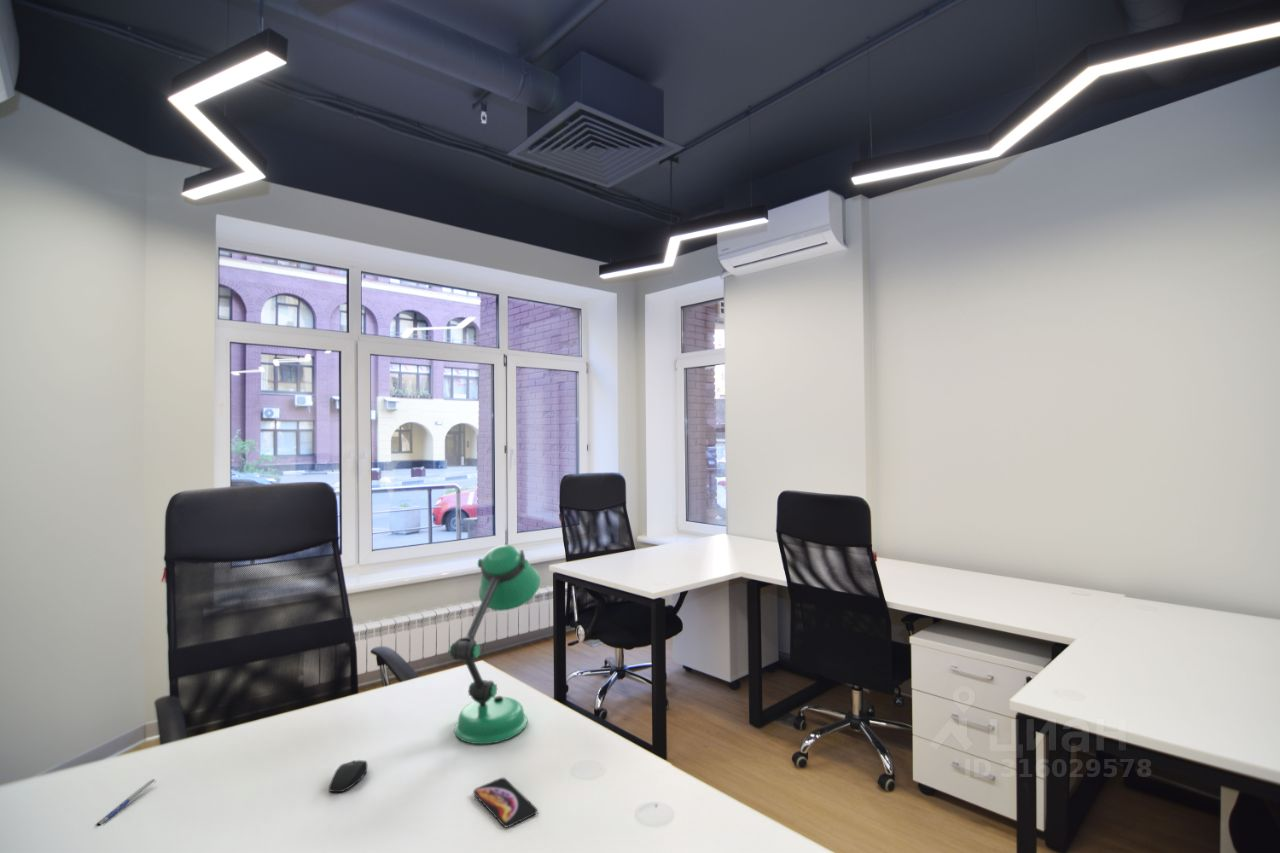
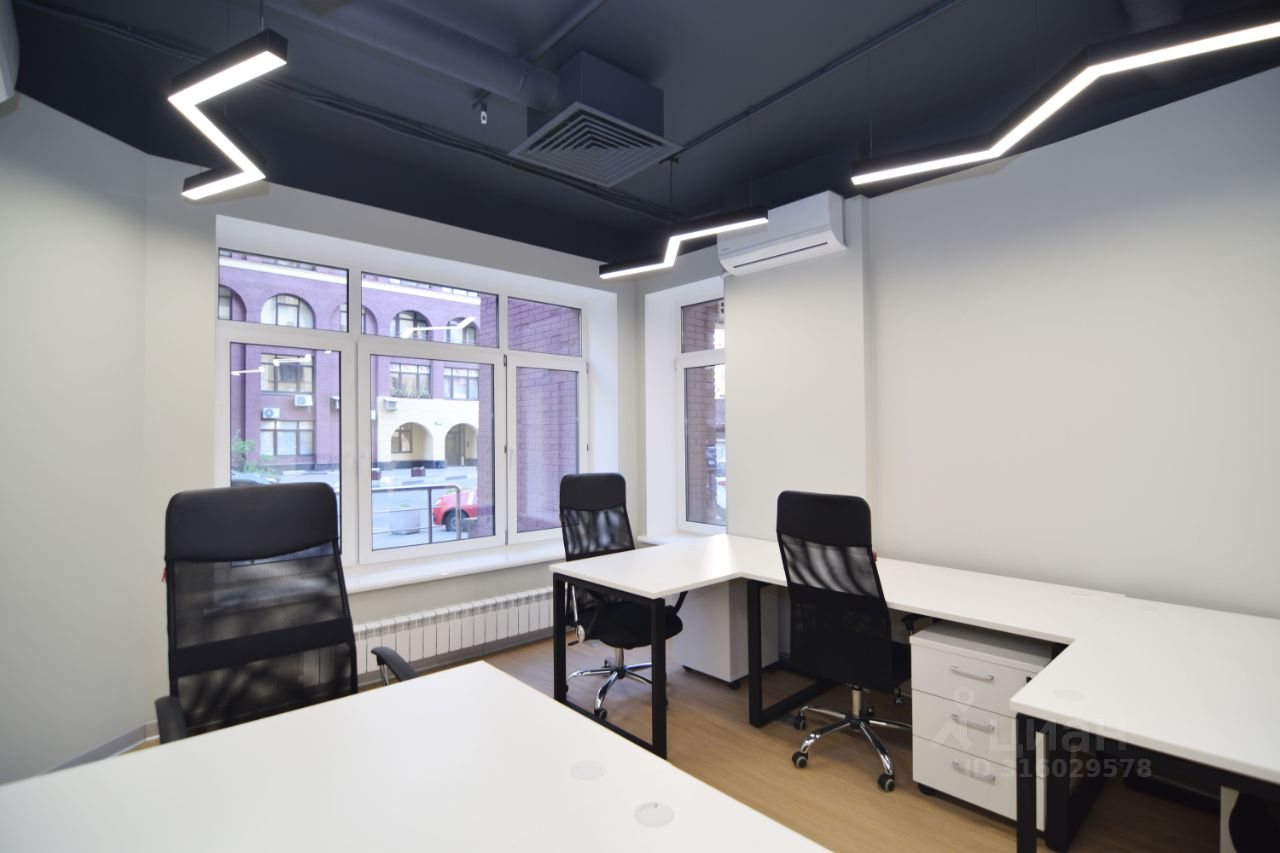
- smartphone [472,777,538,828]
- pen [94,778,156,826]
- desk lamp [448,544,541,745]
- mouse [328,759,368,793]
